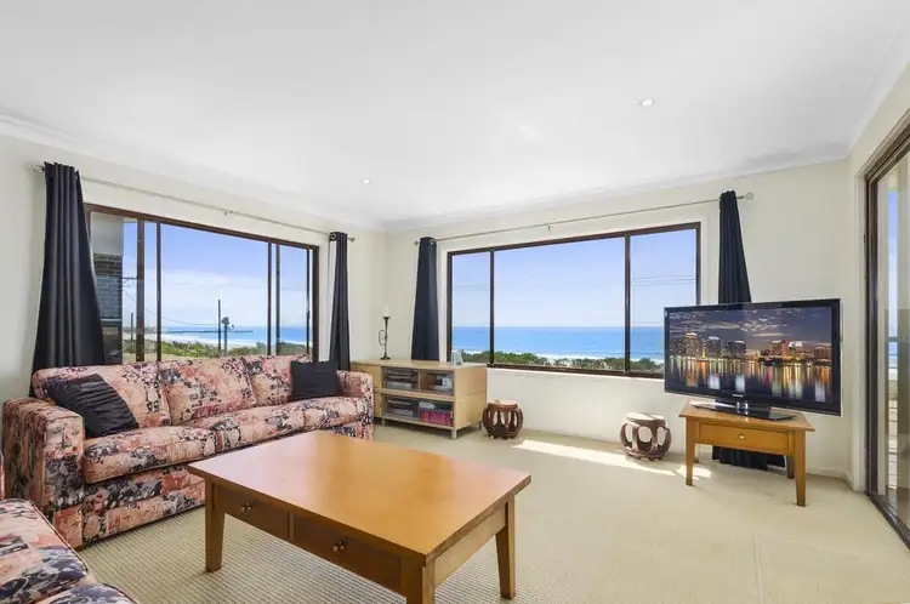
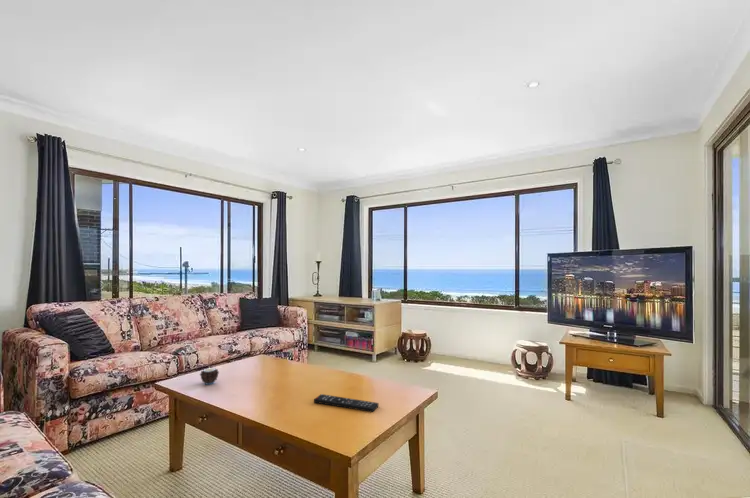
+ candle [199,367,220,386]
+ remote control [313,393,379,413]
